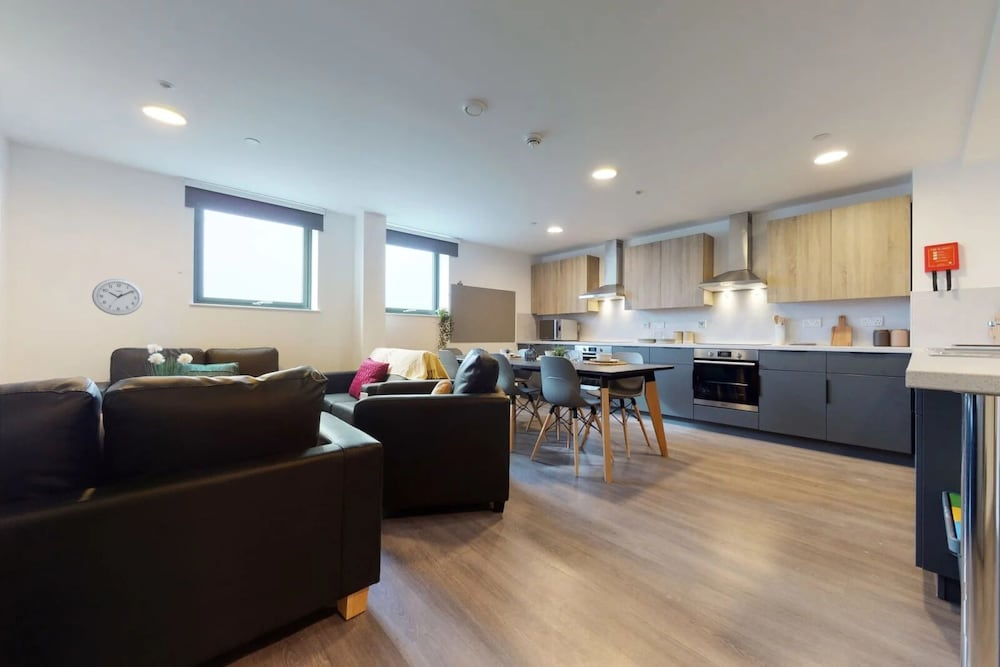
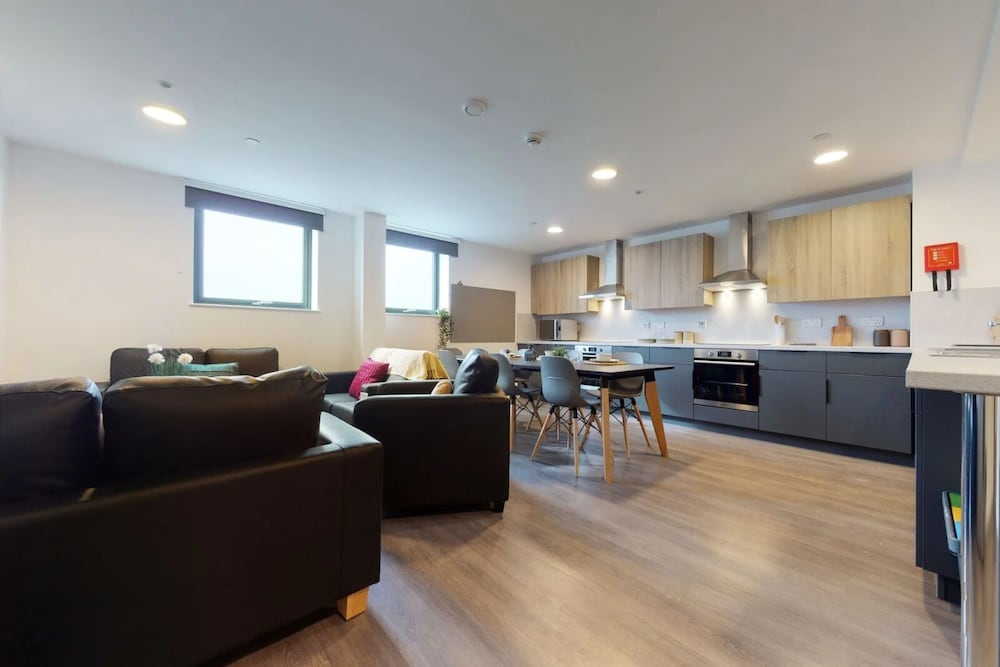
- wall clock [91,278,144,316]
